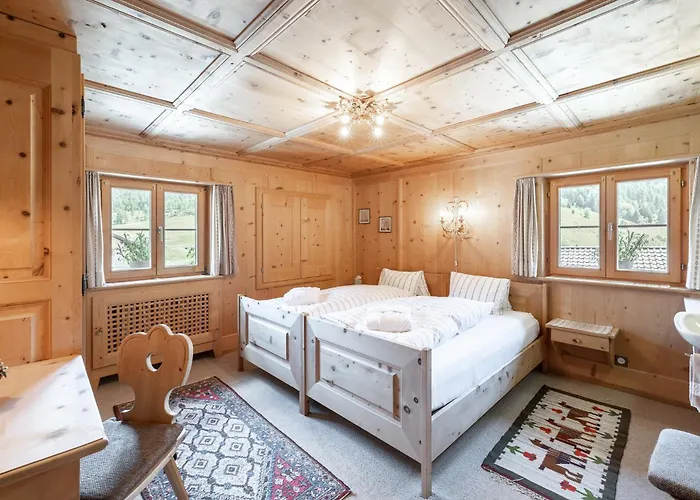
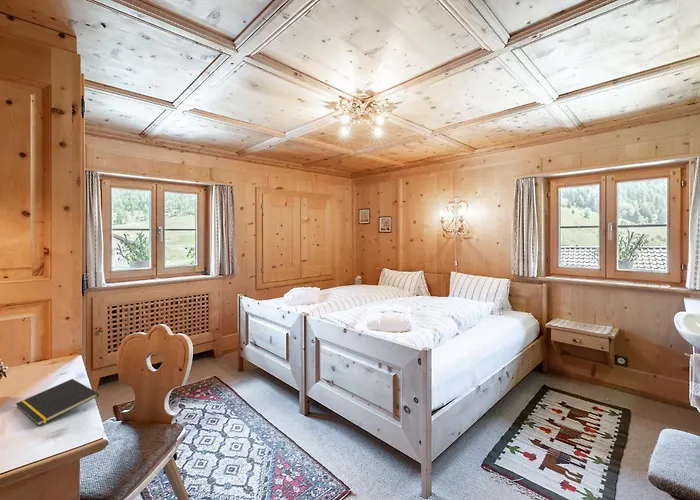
+ notepad [15,378,100,427]
